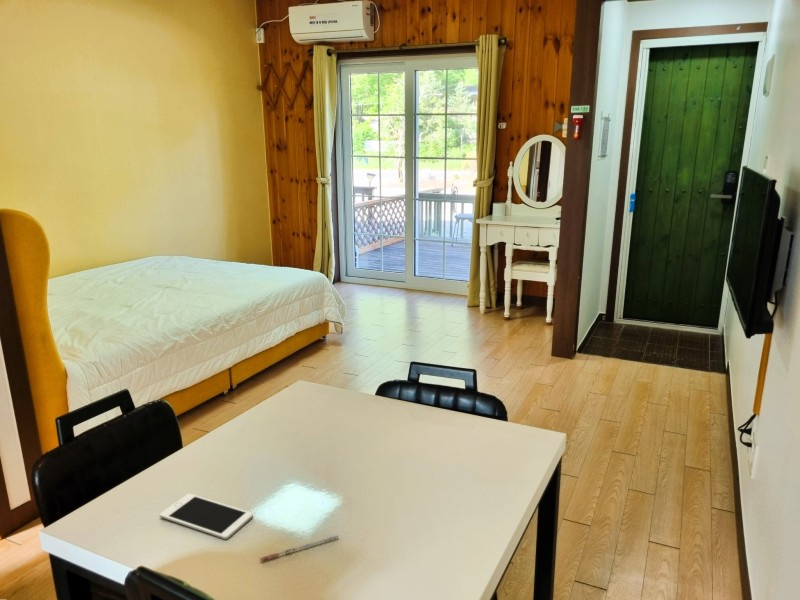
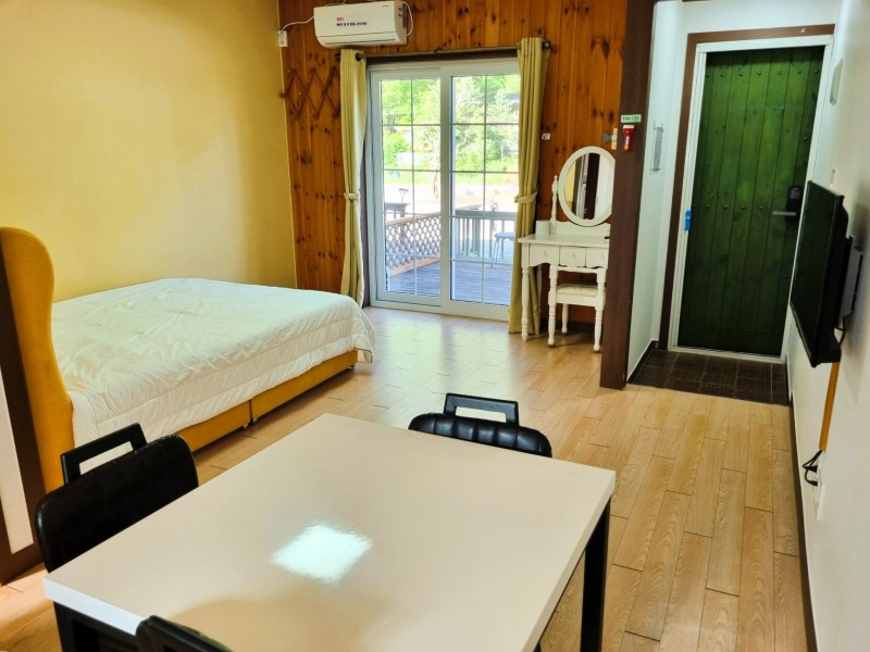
- pen [259,535,340,562]
- cell phone [159,493,254,540]
